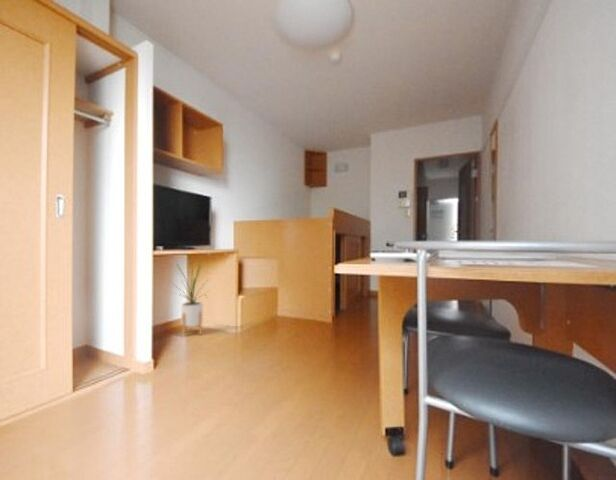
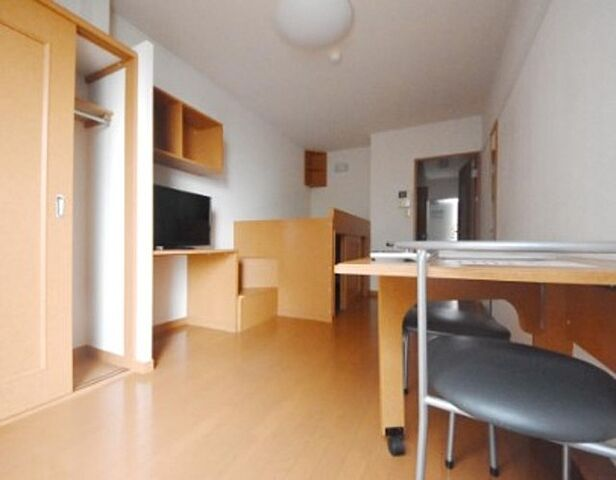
- house plant [169,256,215,338]
